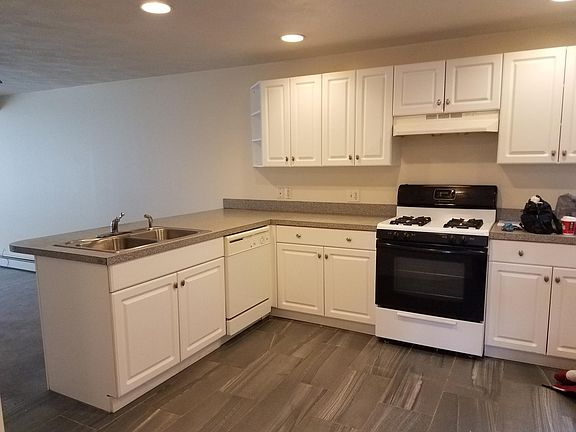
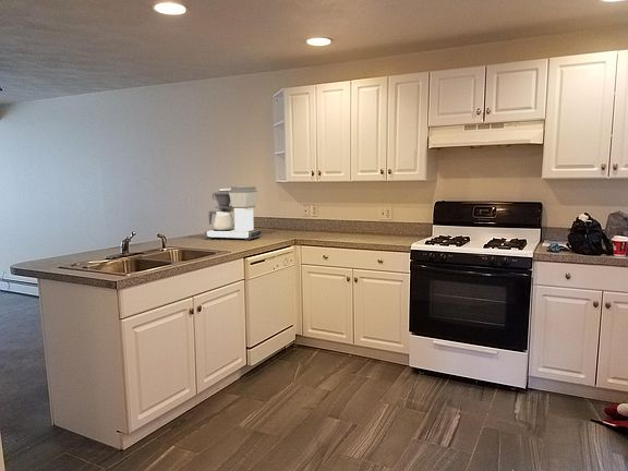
+ coffee maker [204,185,263,241]
